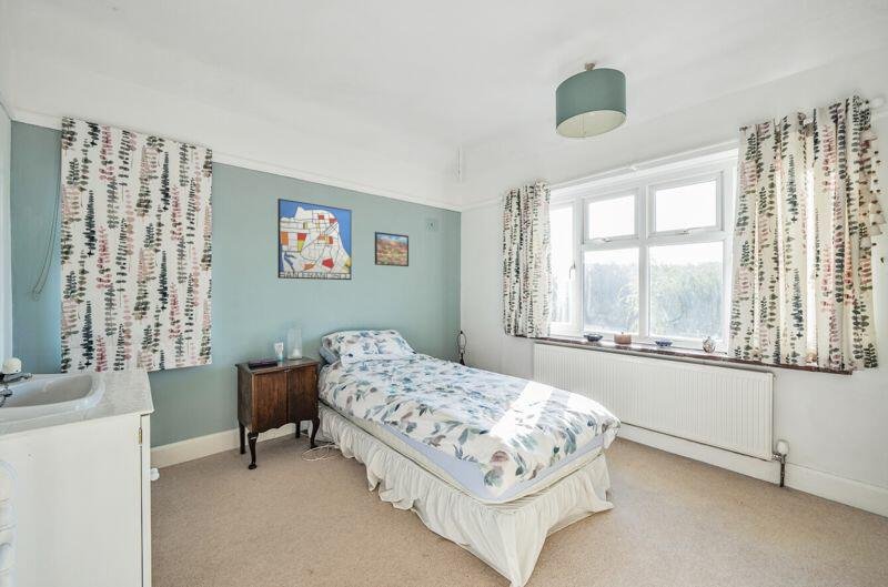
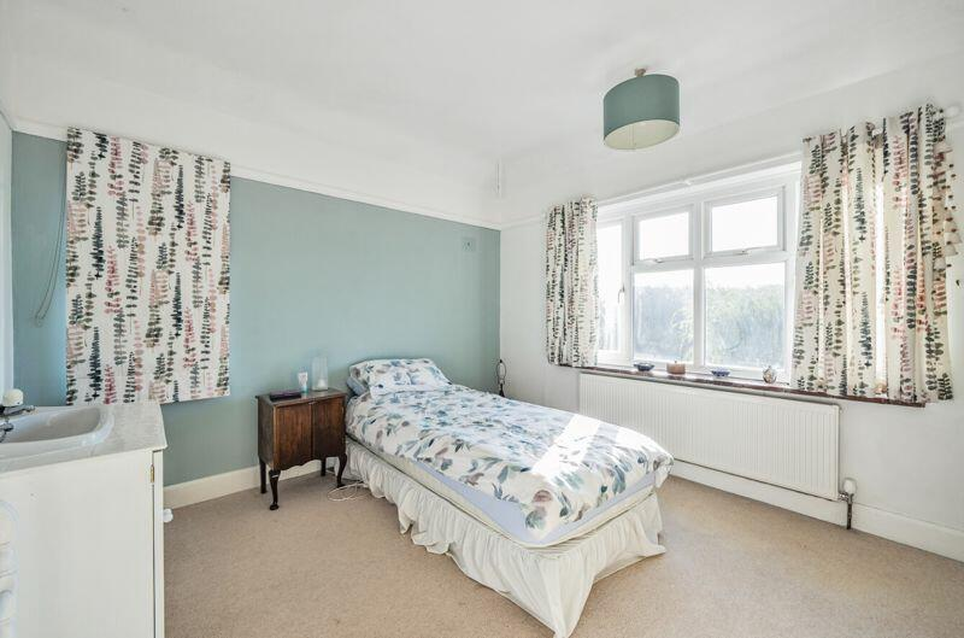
- wall art [276,198,352,281]
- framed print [374,231,410,267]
